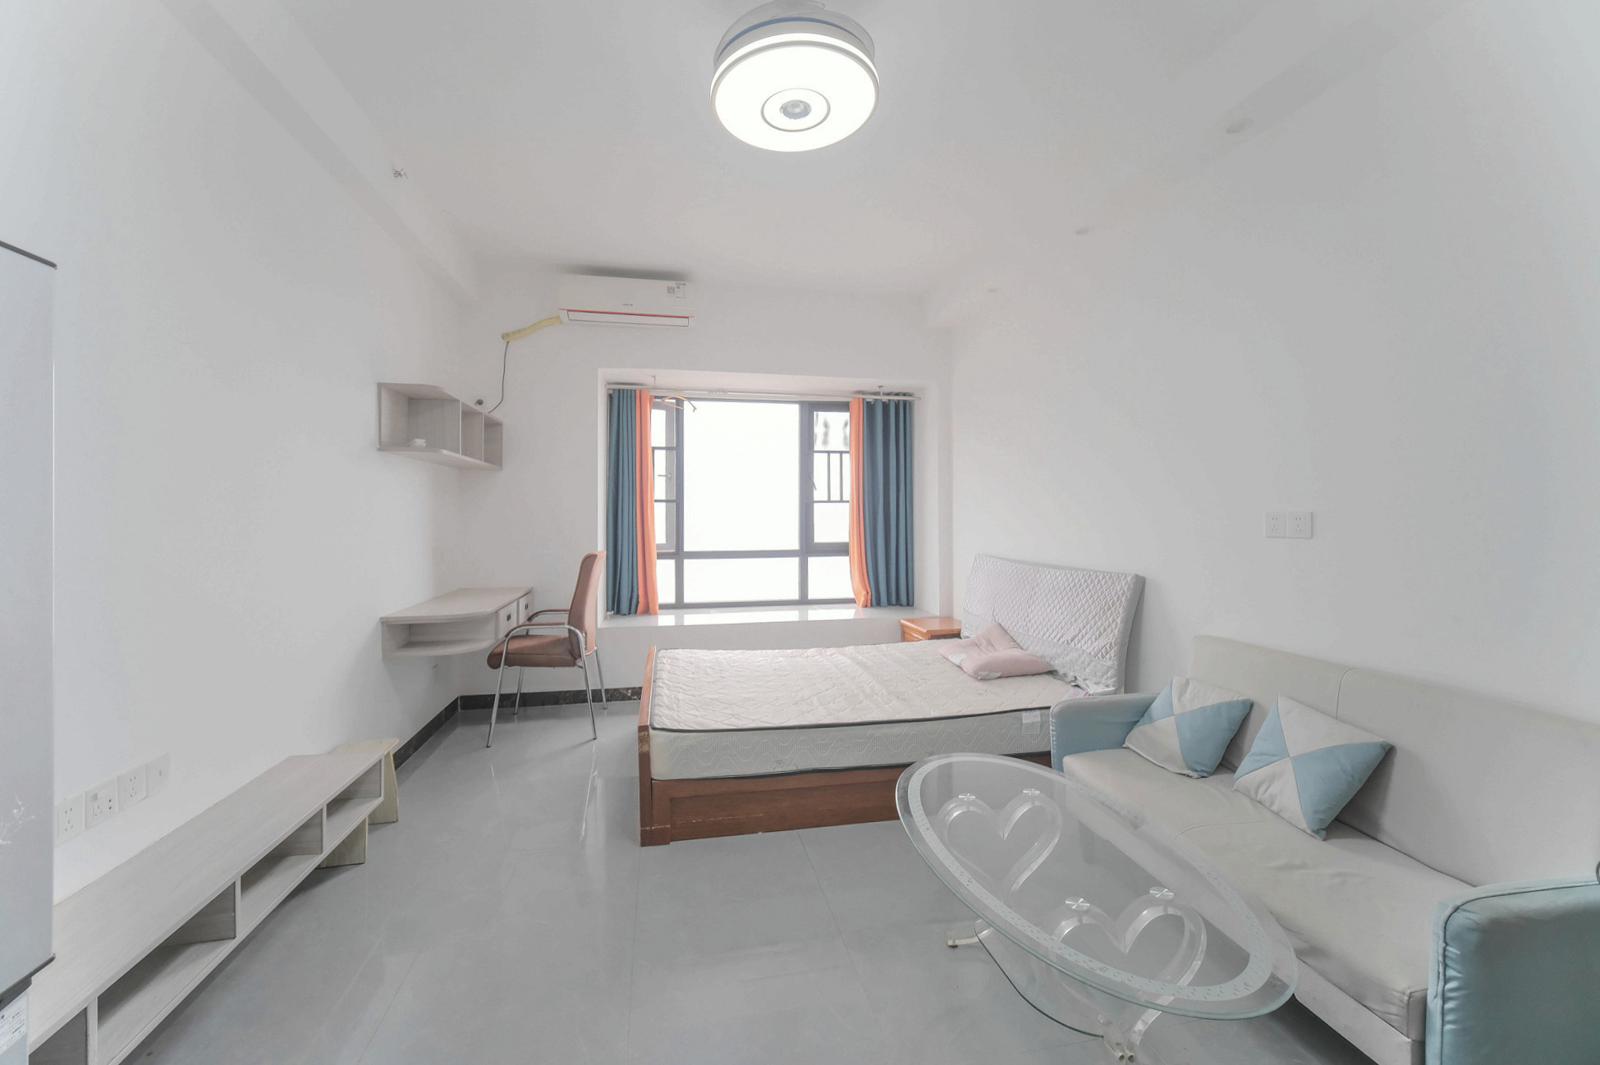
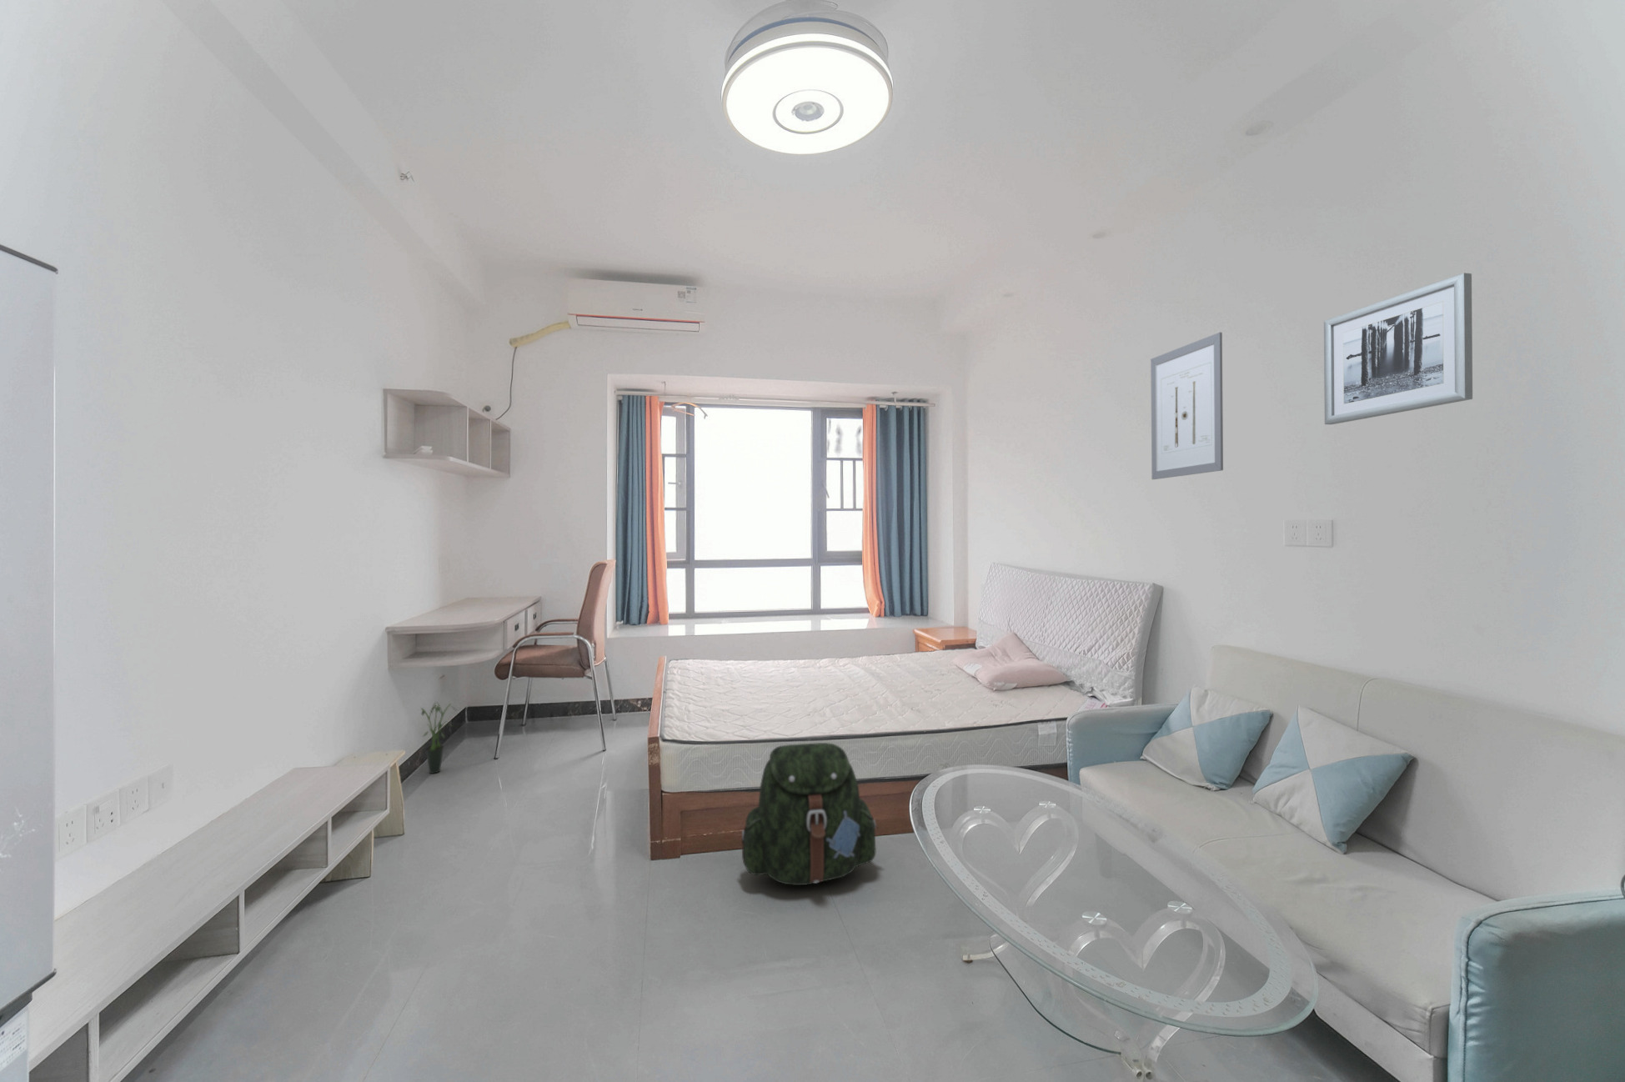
+ backpack [740,741,880,886]
+ potted plant [420,702,458,774]
+ wall art [1149,332,1224,481]
+ wall art [1323,272,1473,425]
